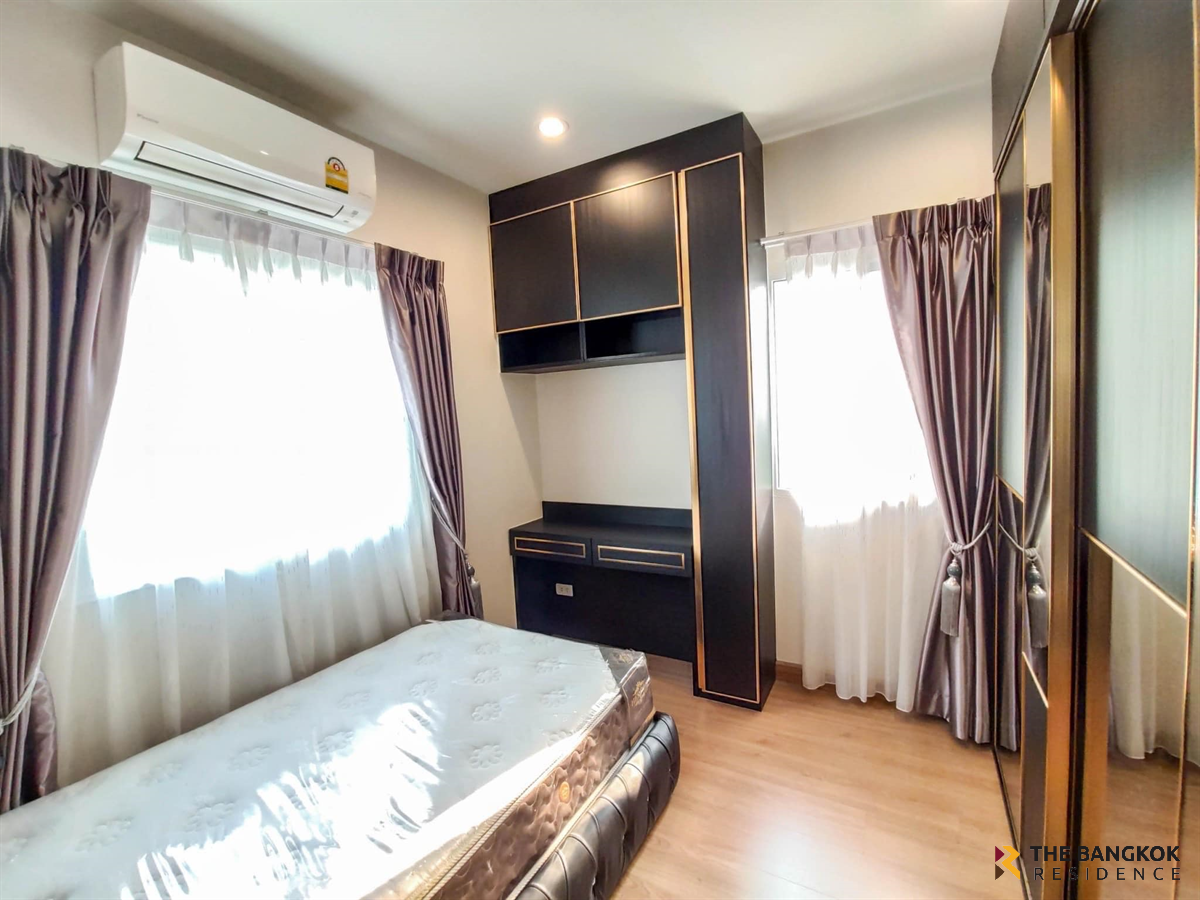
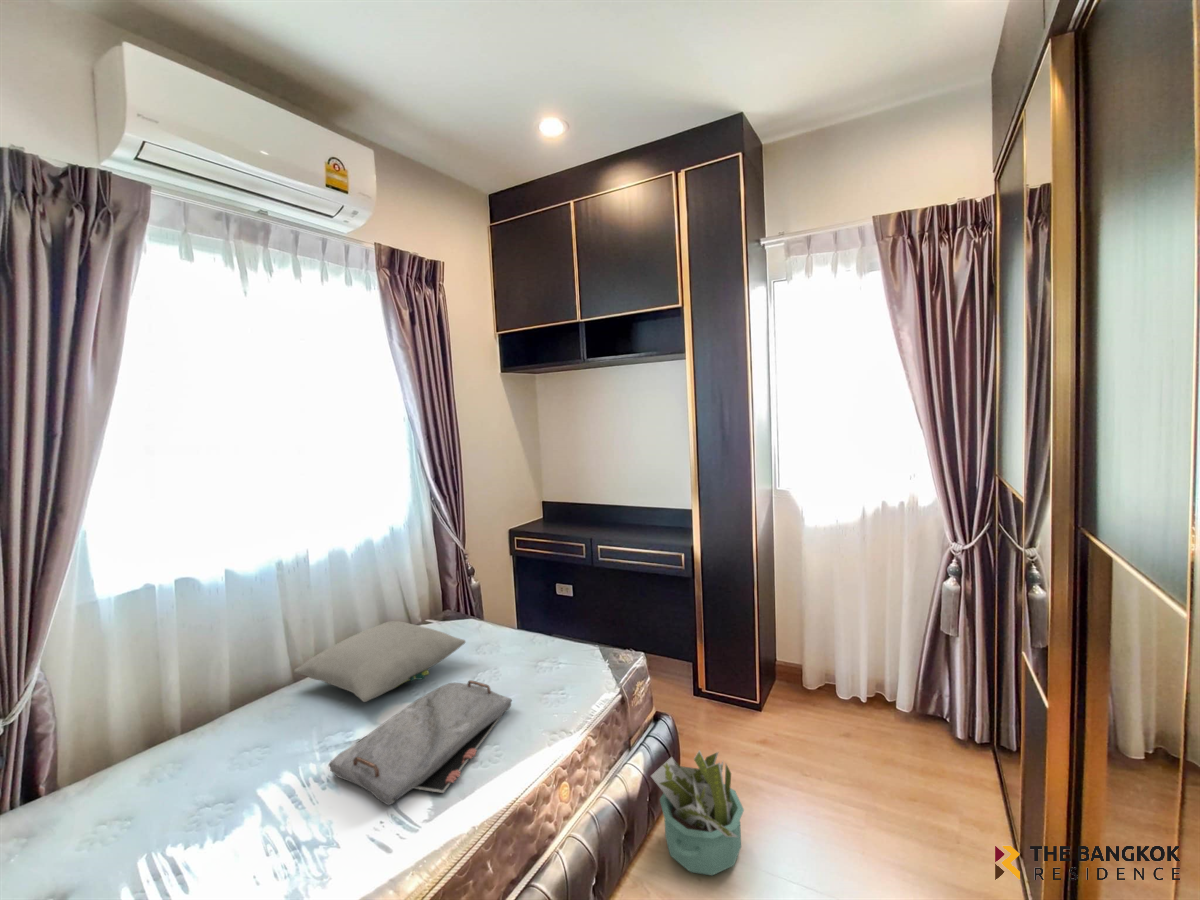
+ decorative plant [650,749,745,877]
+ pillow [293,620,467,703]
+ serving tray [328,679,513,806]
